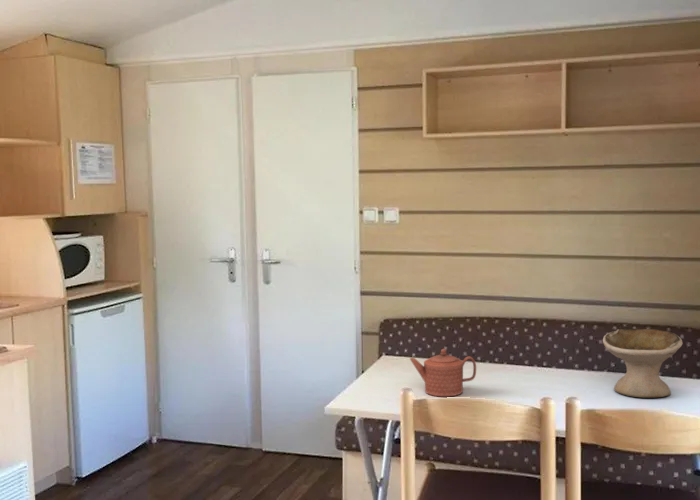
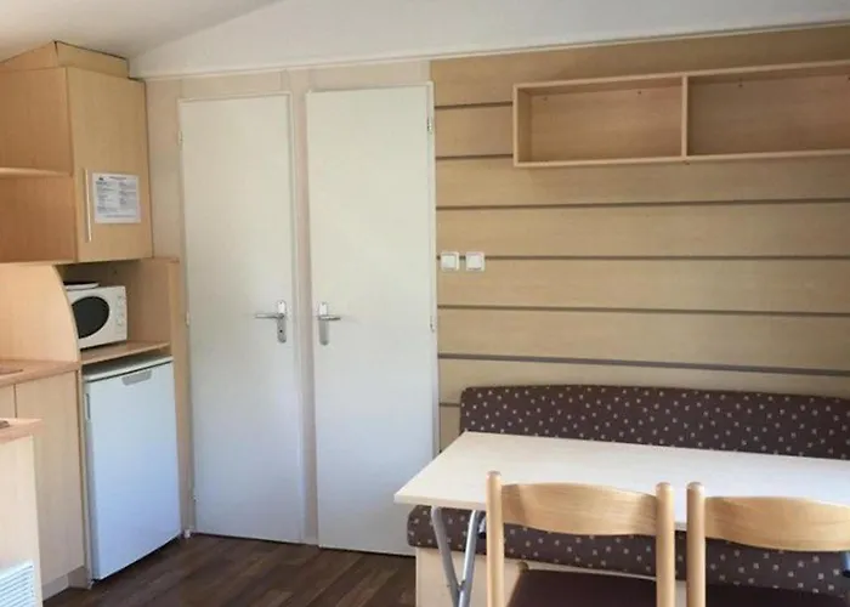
- bowl [602,327,683,399]
- teapot [409,348,477,397]
